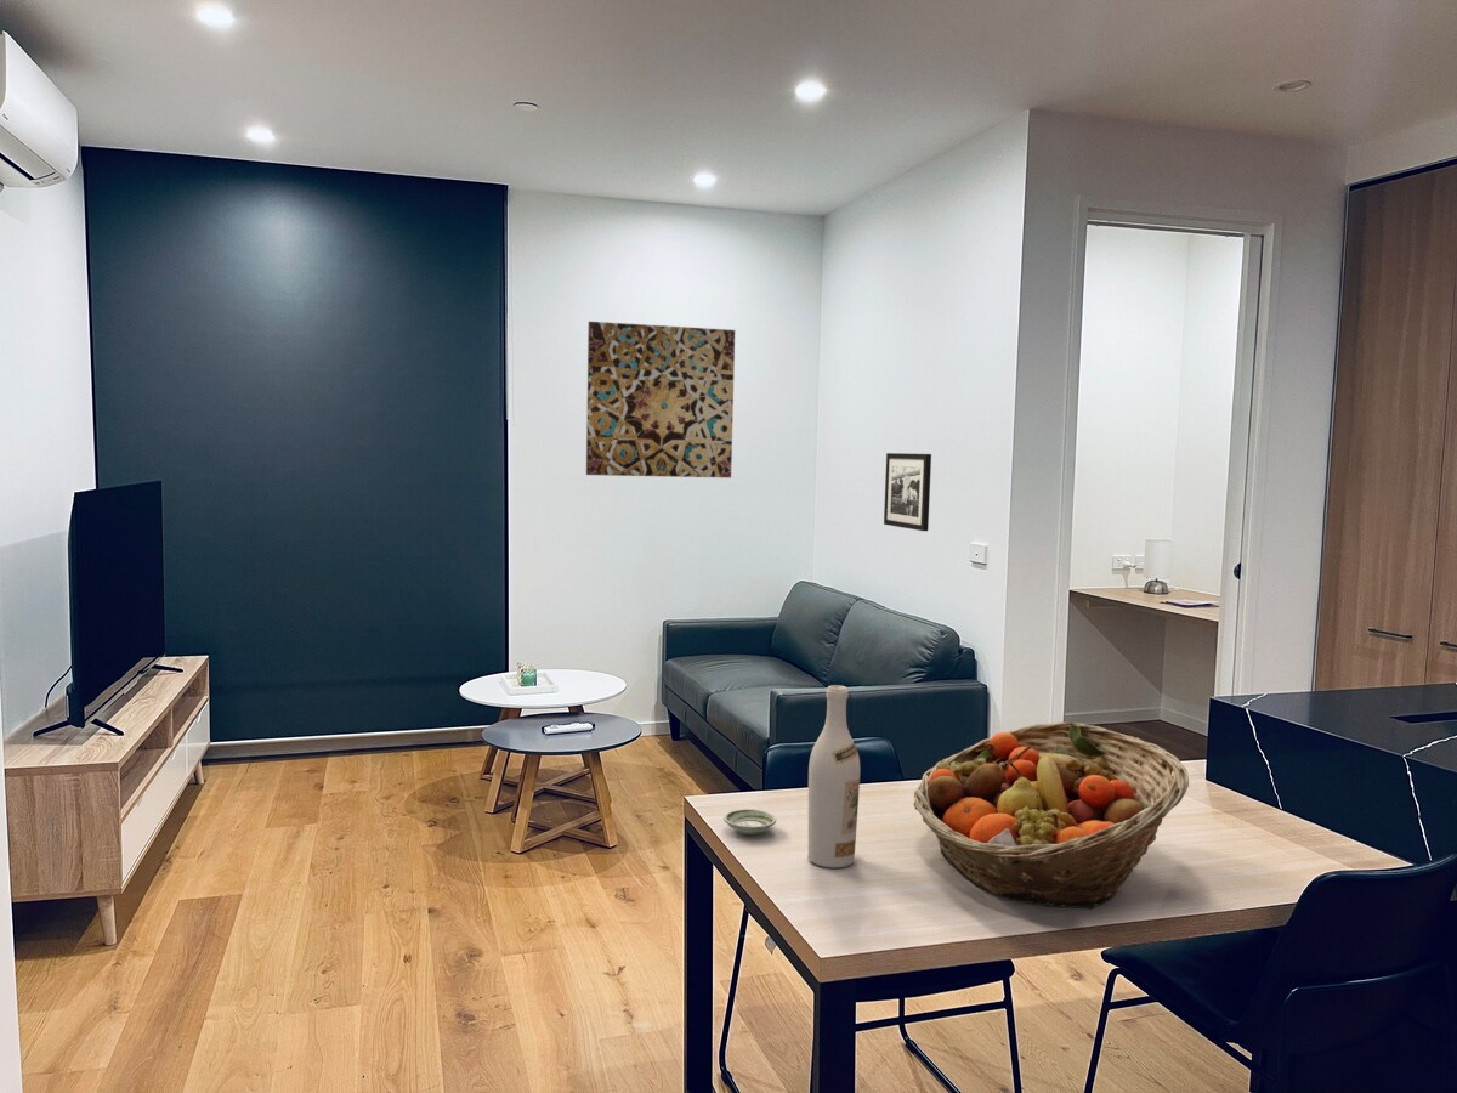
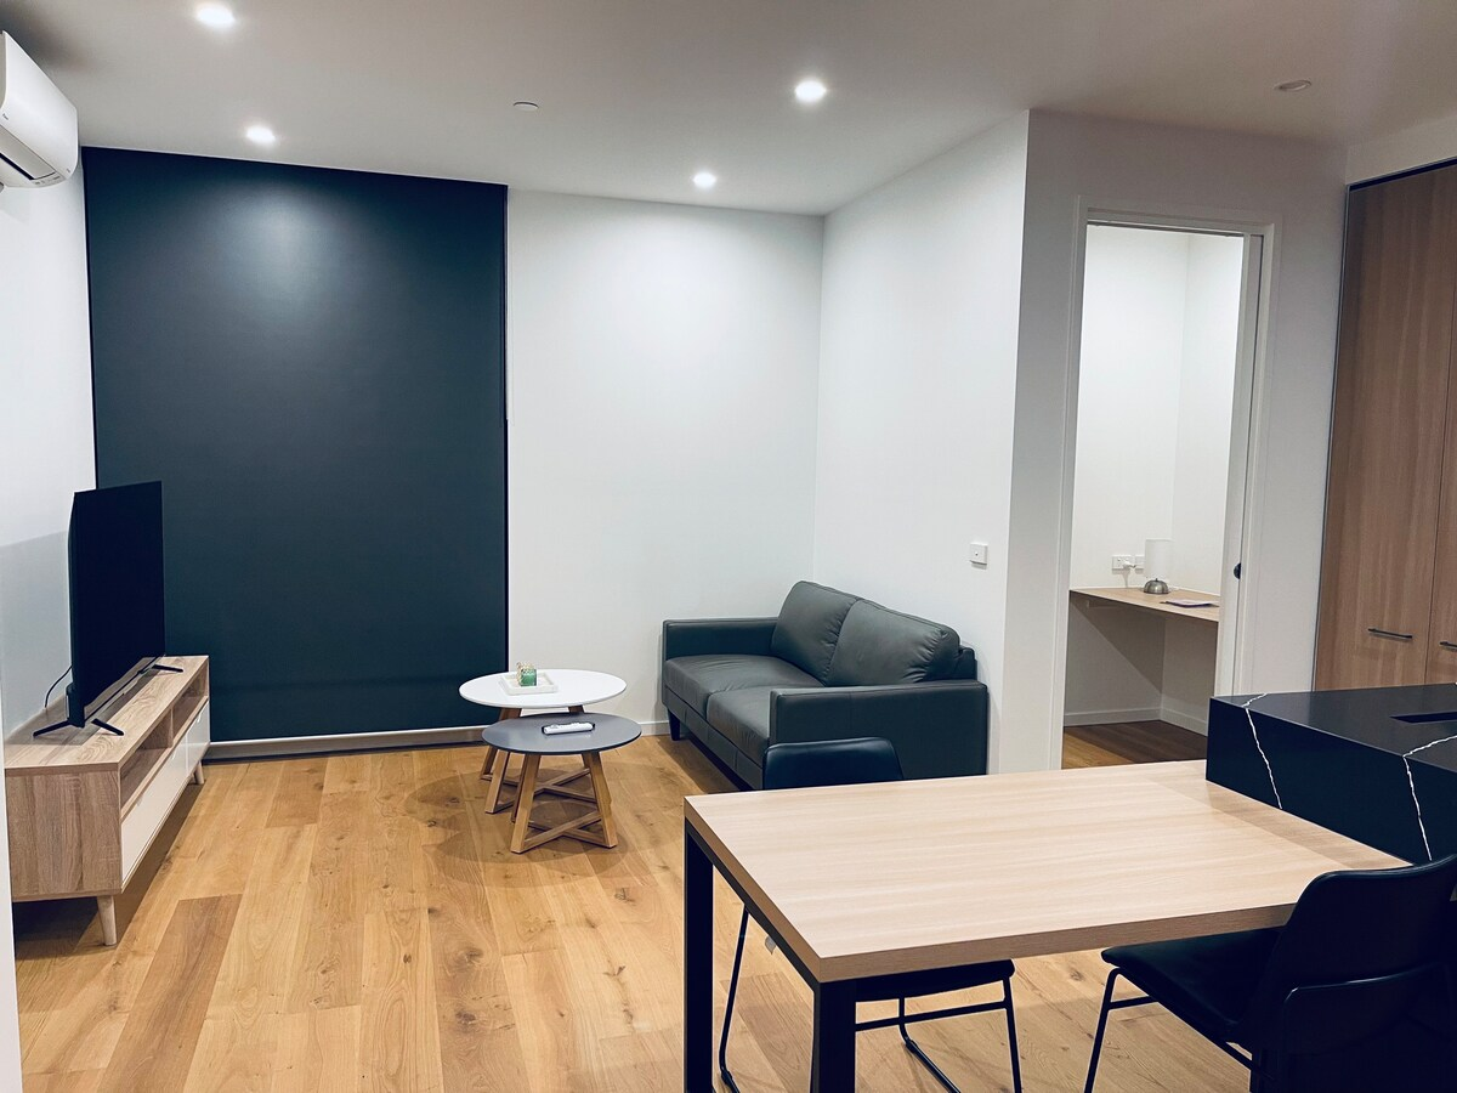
- saucer [722,808,777,836]
- picture frame [883,452,932,532]
- wine bottle [807,684,861,868]
- fruit basket [912,720,1190,910]
- wall art [585,321,736,478]
